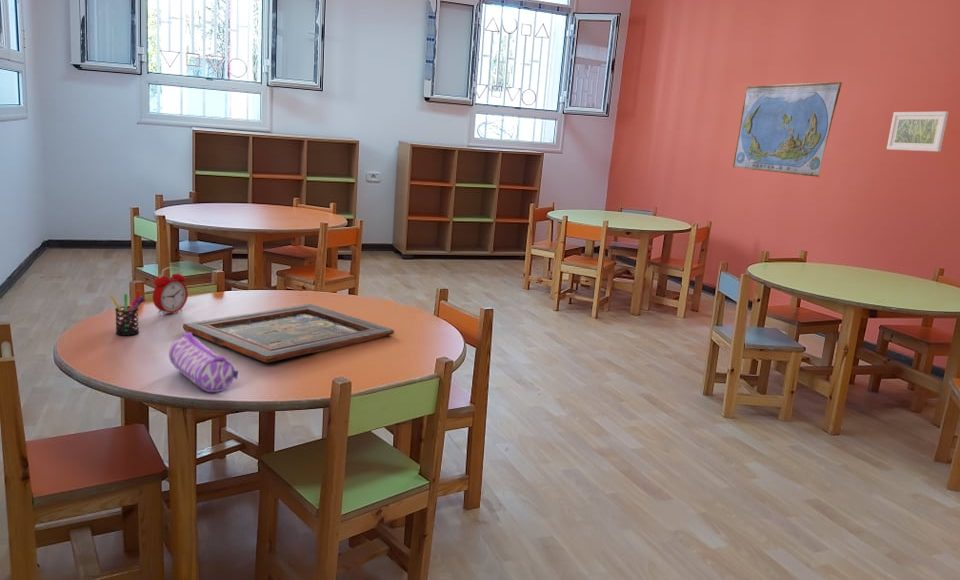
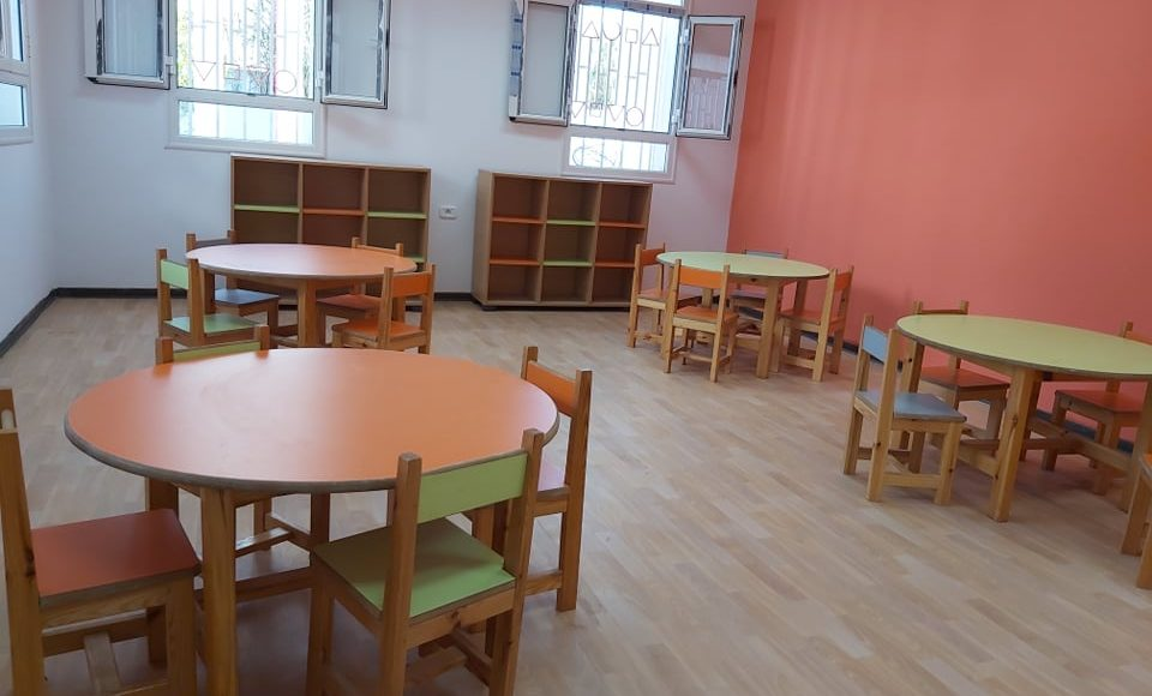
- pen holder [109,289,145,336]
- alarm clock [152,266,189,316]
- religious icon [182,303,395,364]
- pencil case [168,332,239,393]
- world map [732,81,843,178]
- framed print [886,110,950,153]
